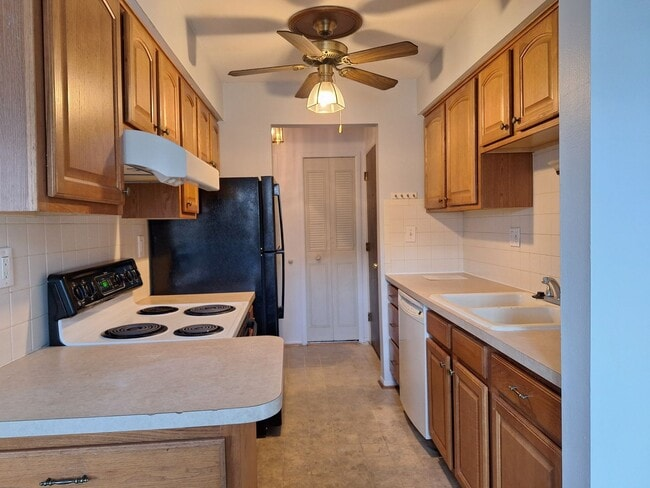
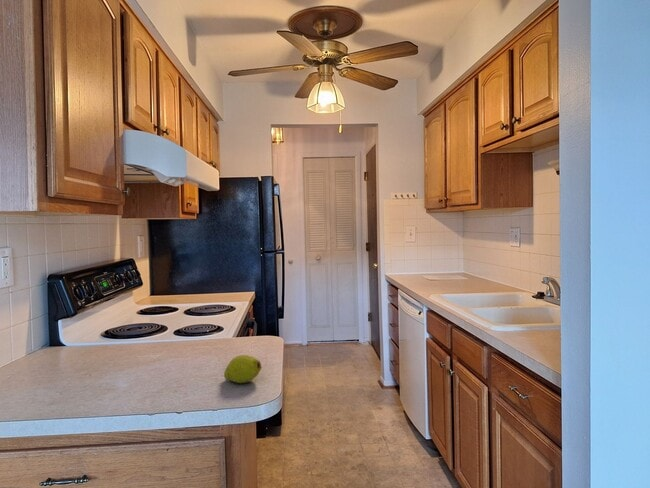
+ fruit [223,354,263,384]
